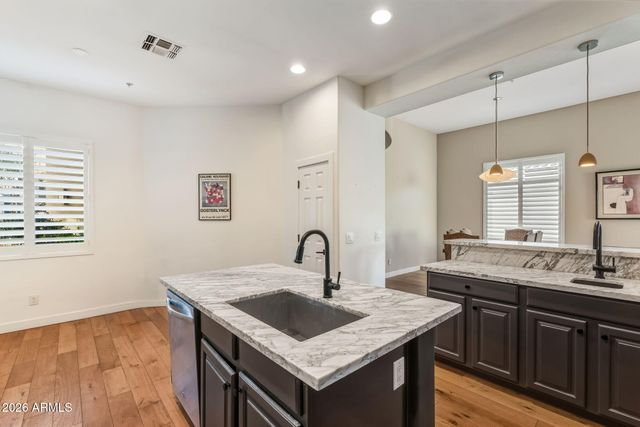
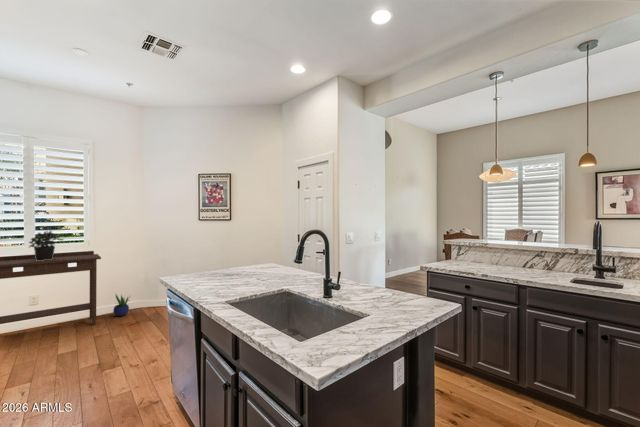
+ console table [0,250,102,326]
+ potted plant [27,230,64,261]
+ potted plant [112,292,132,317]
